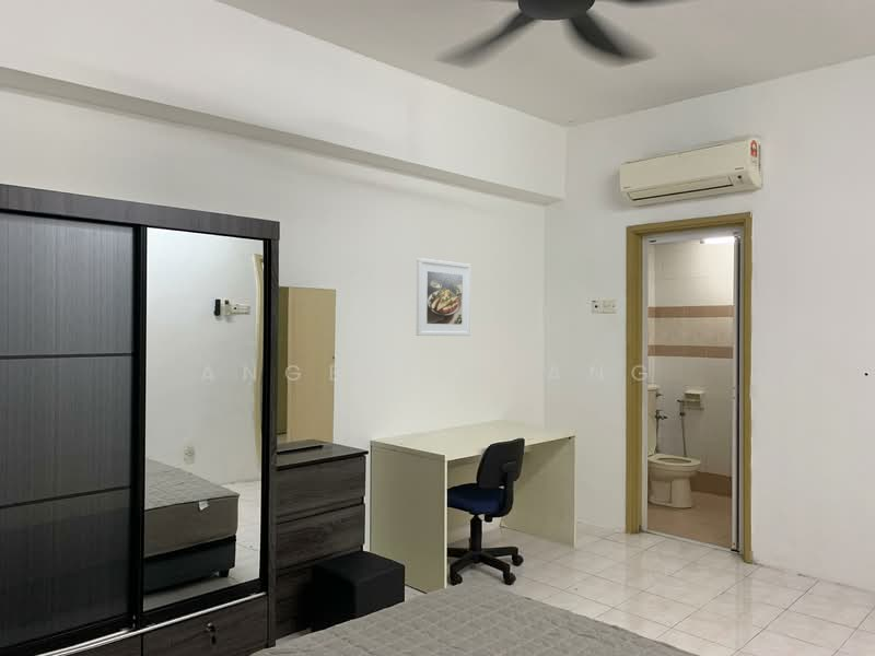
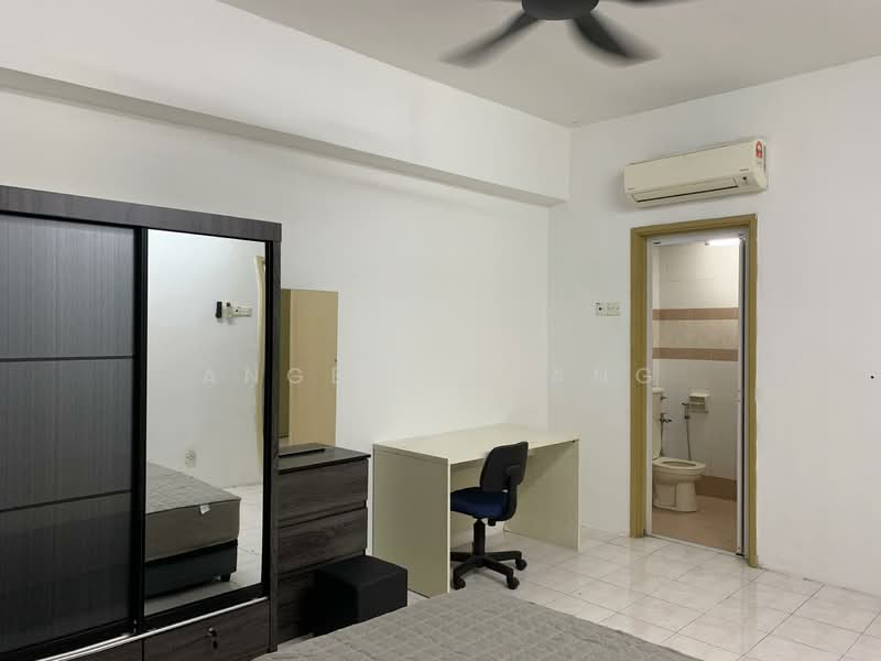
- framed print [416,257,471,337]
